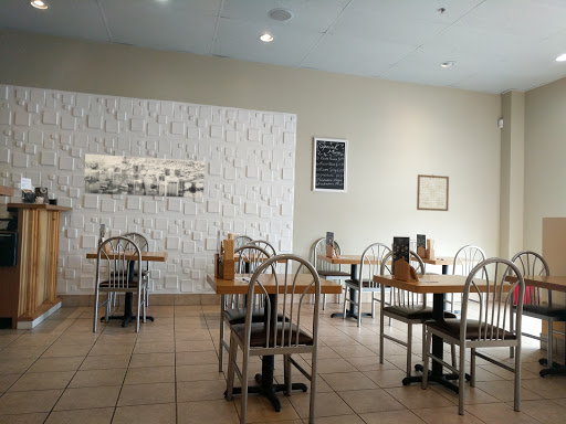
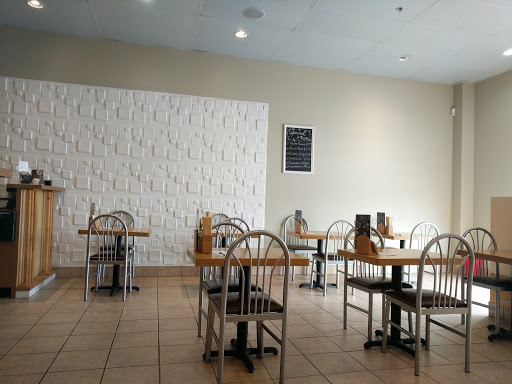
- wall art [83,153,206,199]
- wall art [416,173,450,212]
